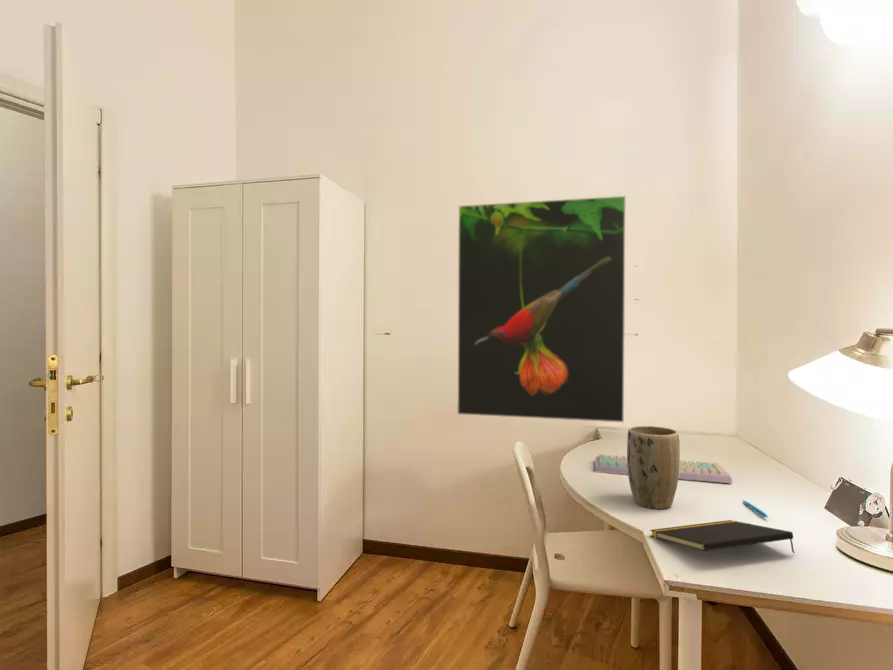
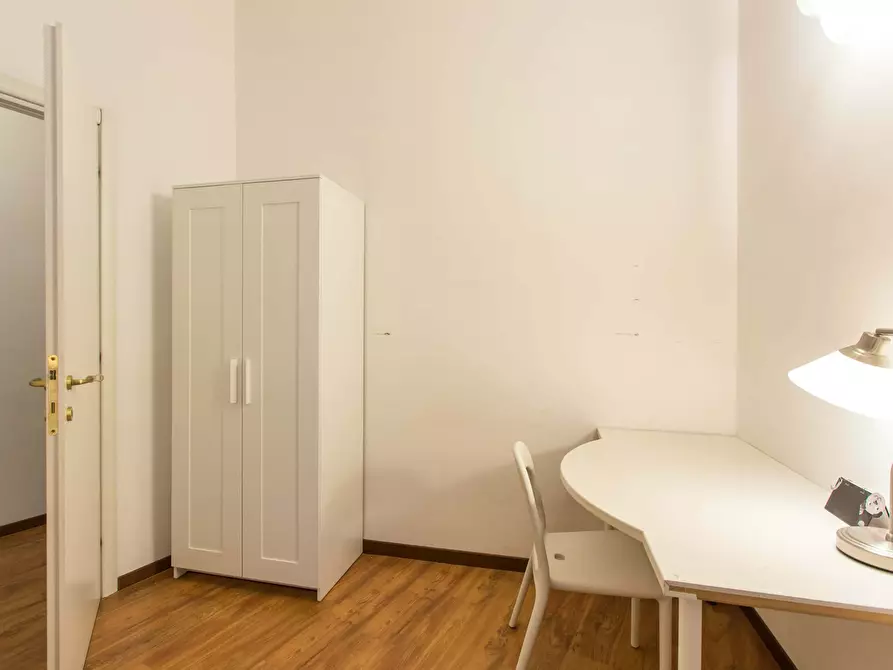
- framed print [456,195,627,424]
- notepad [649,519,795,554]
- plant pot [626,425,681,510]
- keyboard [594,454,733,484]
- pen [742,499,769,518]
